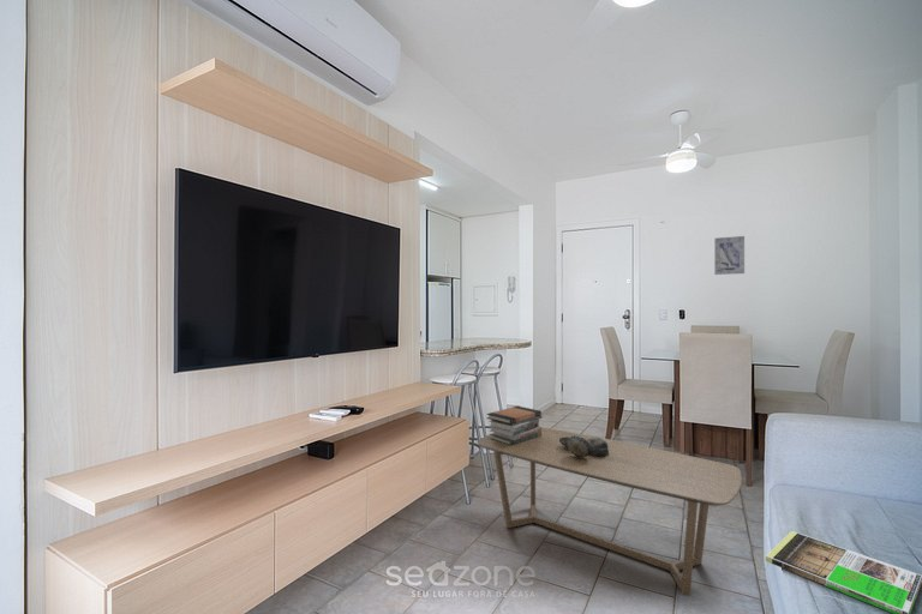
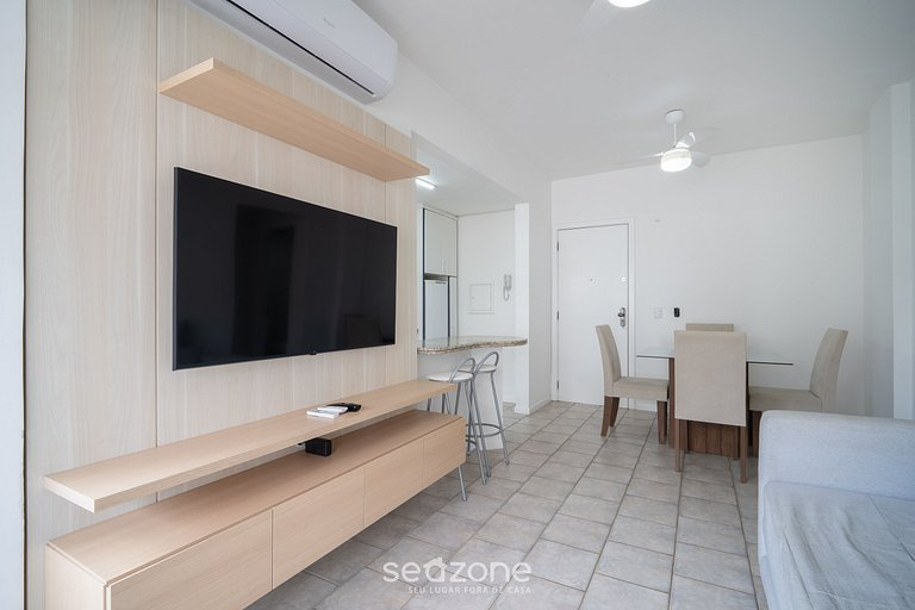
- wall art [713,235,746,276]
- coffee table [475,427,743,596]
- book stack [485,405,544,445]
- decorative bowl [559,435,609,457]
- magazine [765,530,922,614]
